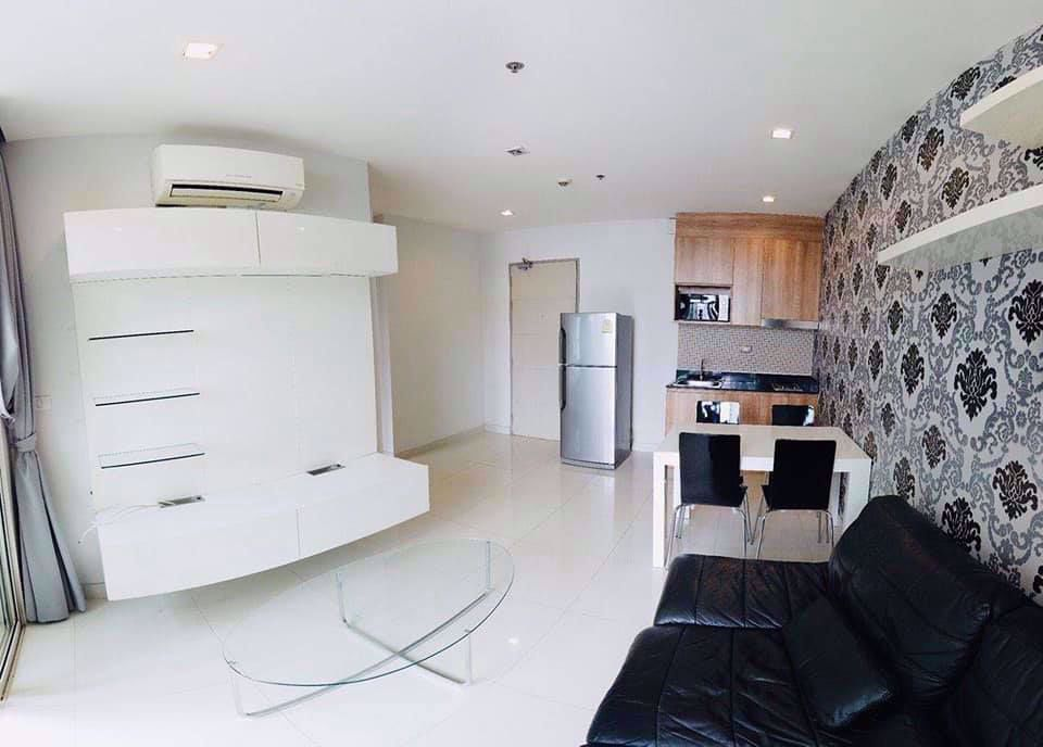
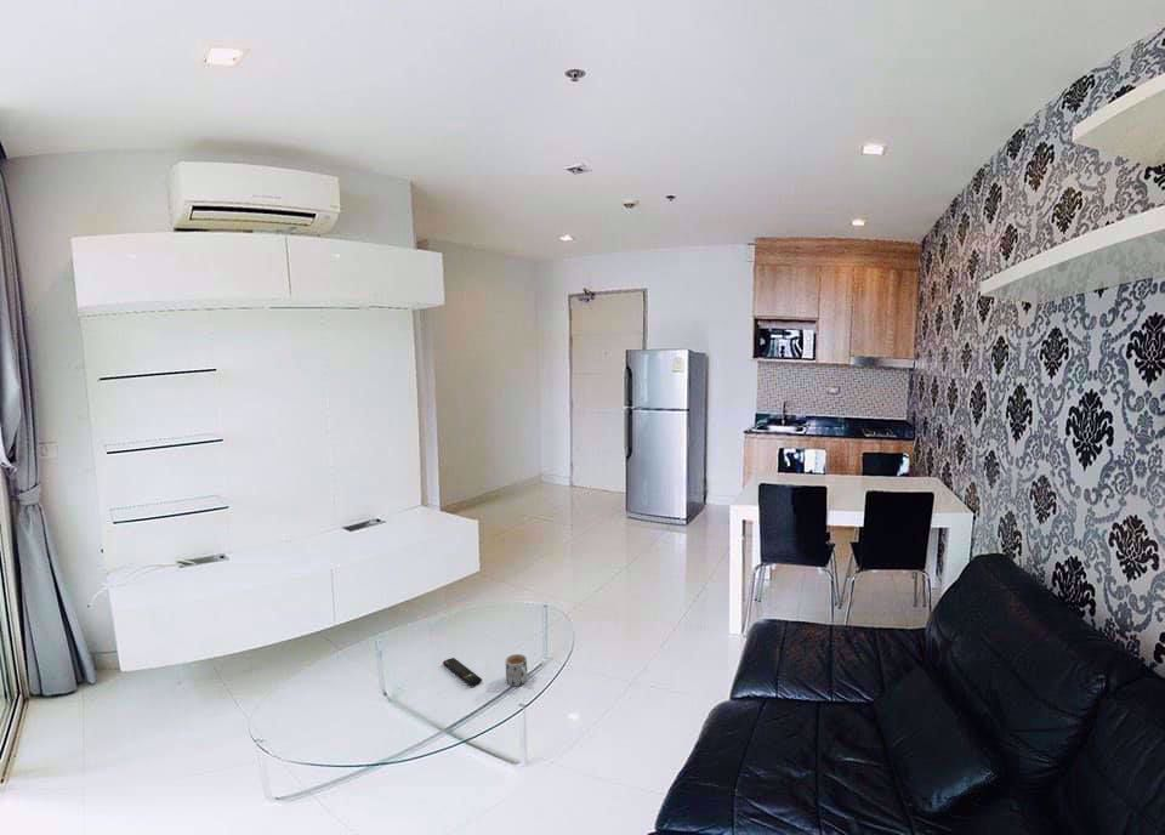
+ mug [505,653,528,687]
+ remote control [442,657,483,687]
